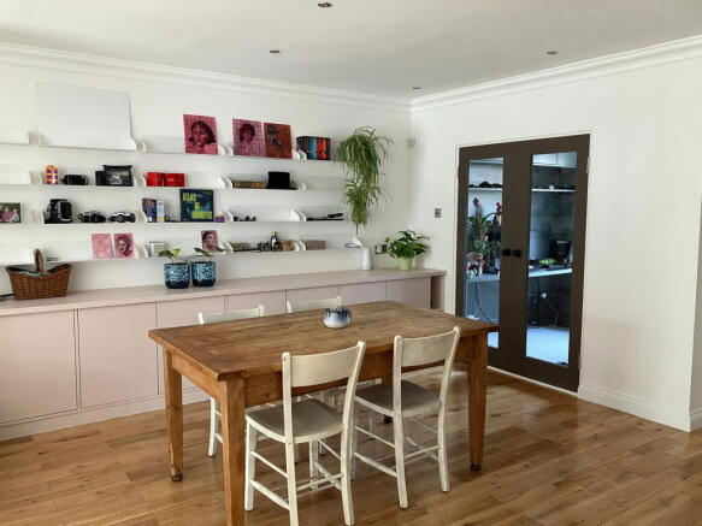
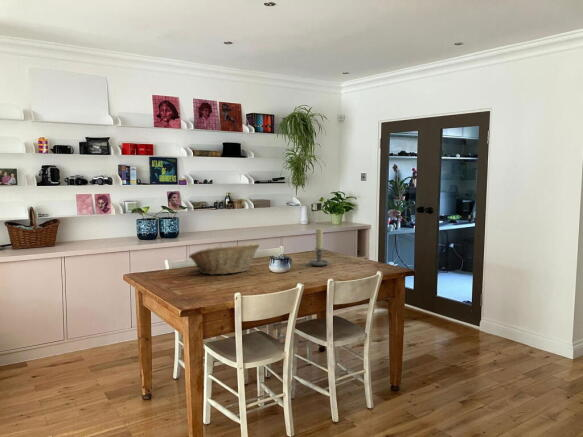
+ candle holder [308,227,330,267]
+ fruit basket [188,242,261,276]
